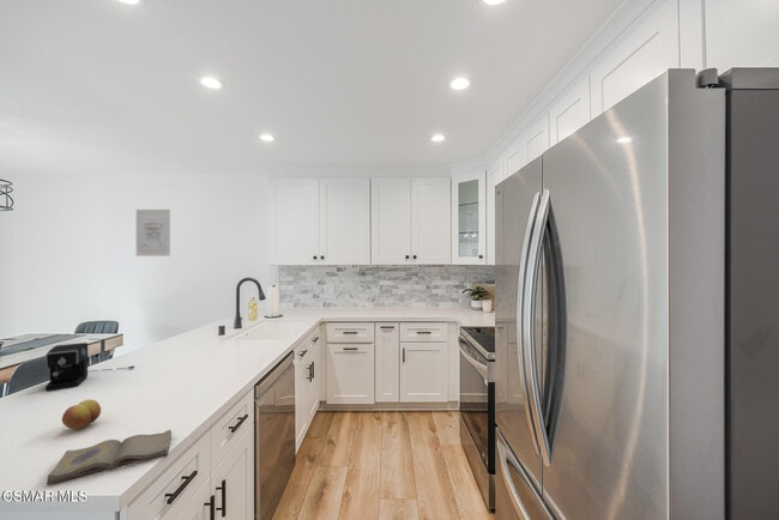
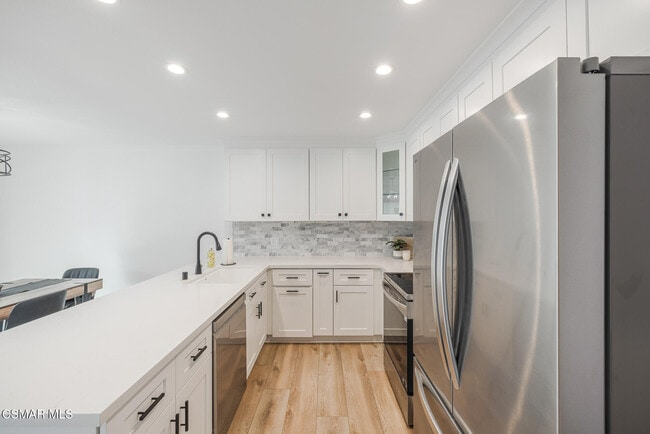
- diary [46,429,173,485]
- wall art [135,208,171,258]
- fruit [61,398,102,430]
- coffee maker [44,341,135,392]
